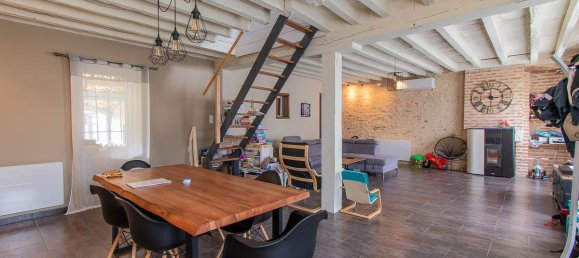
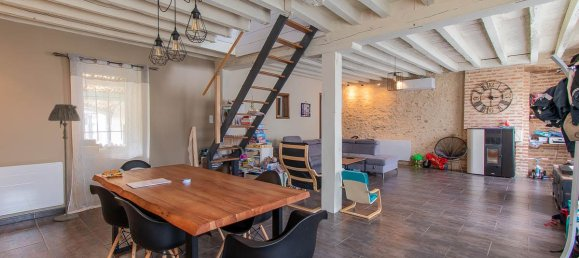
+ floor lamp [47,103,81,222]
